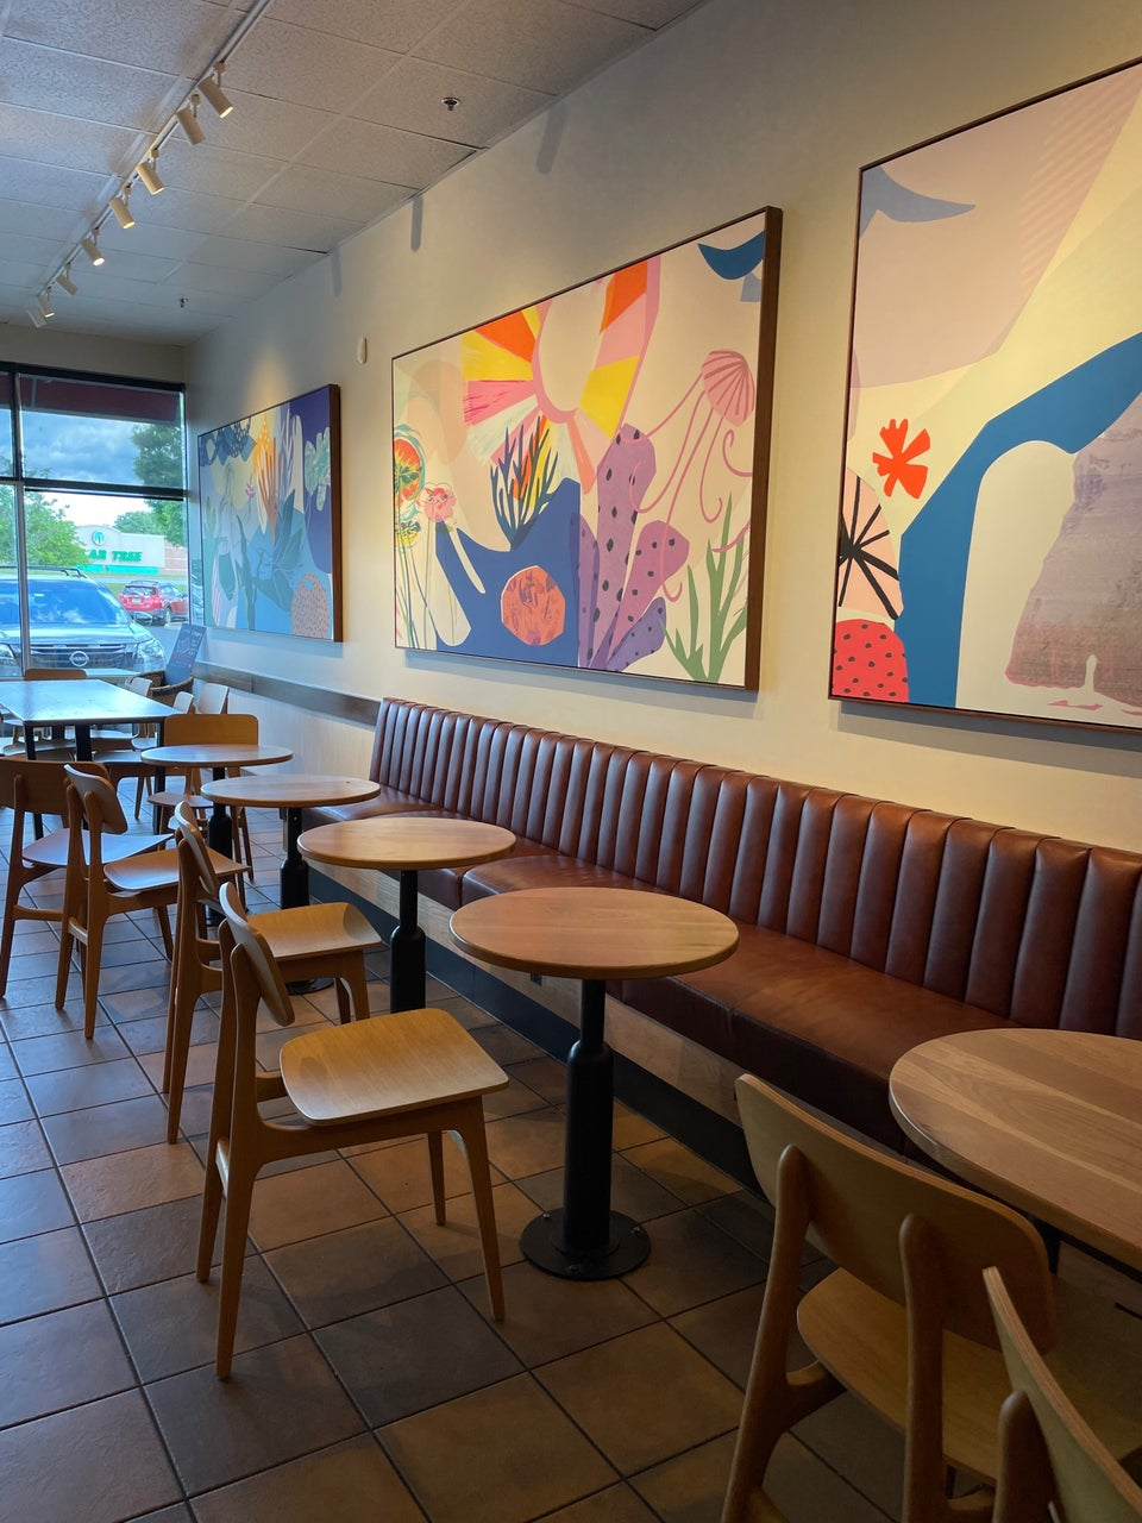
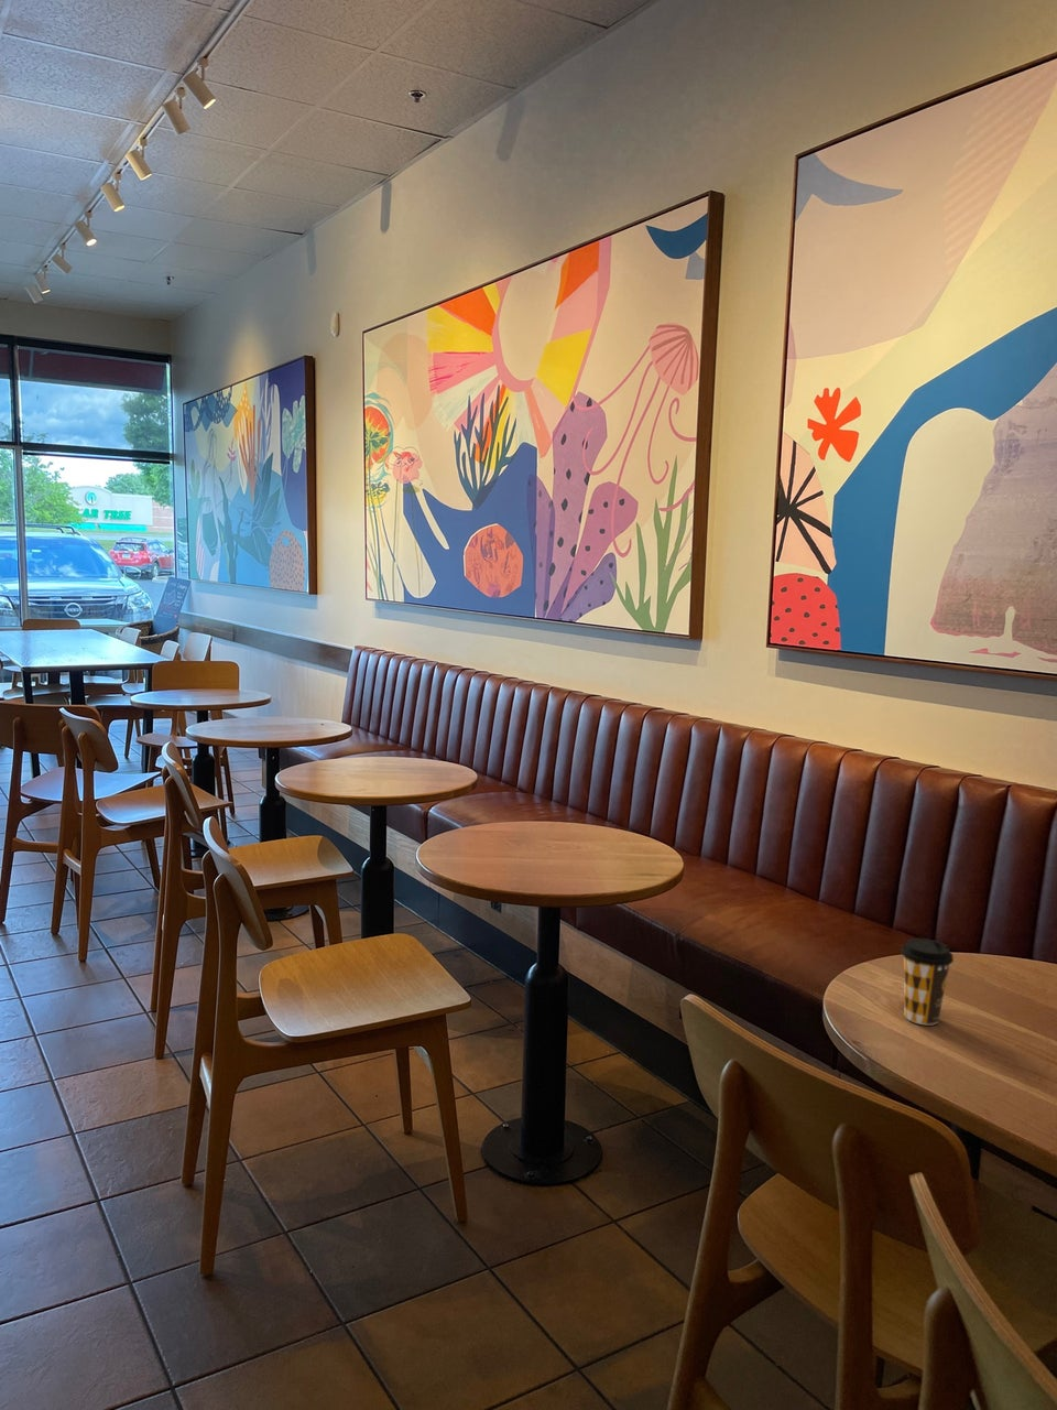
+ coffee cup [899,937,955,1026]
